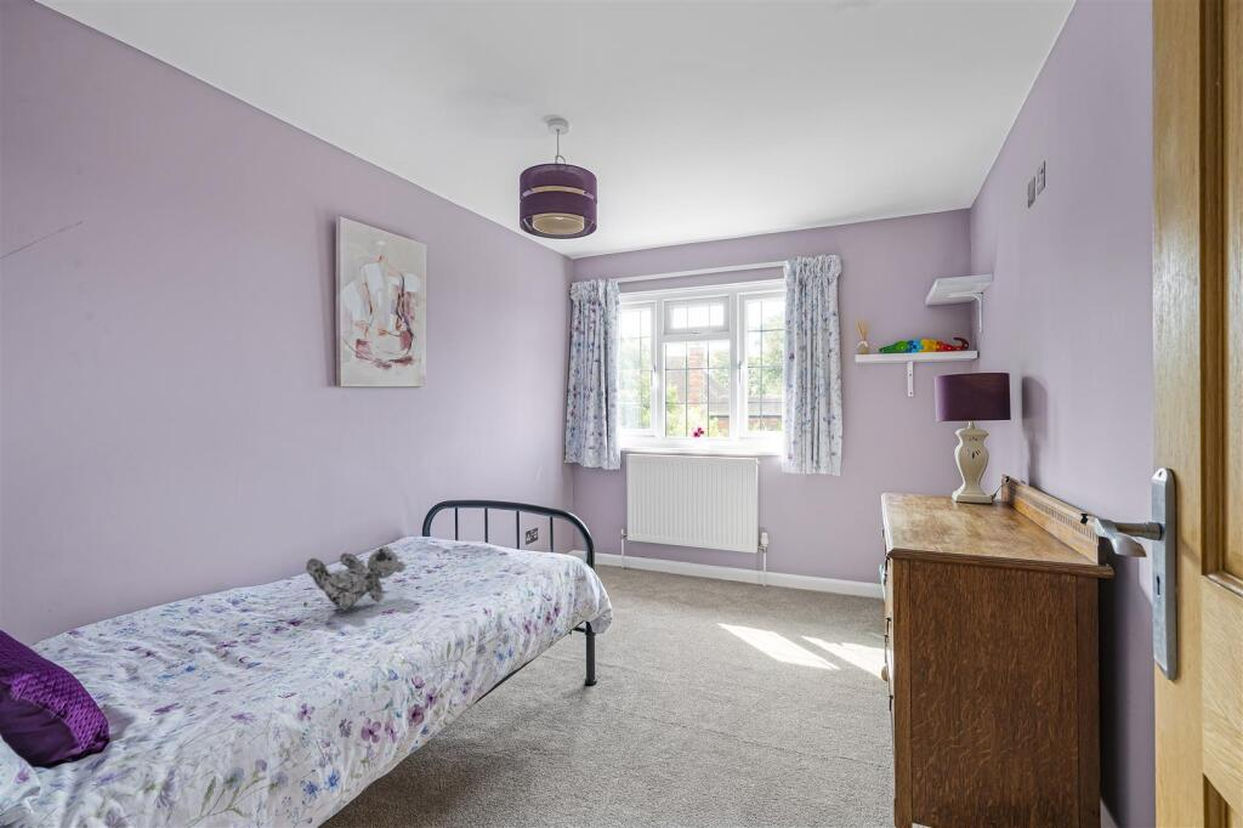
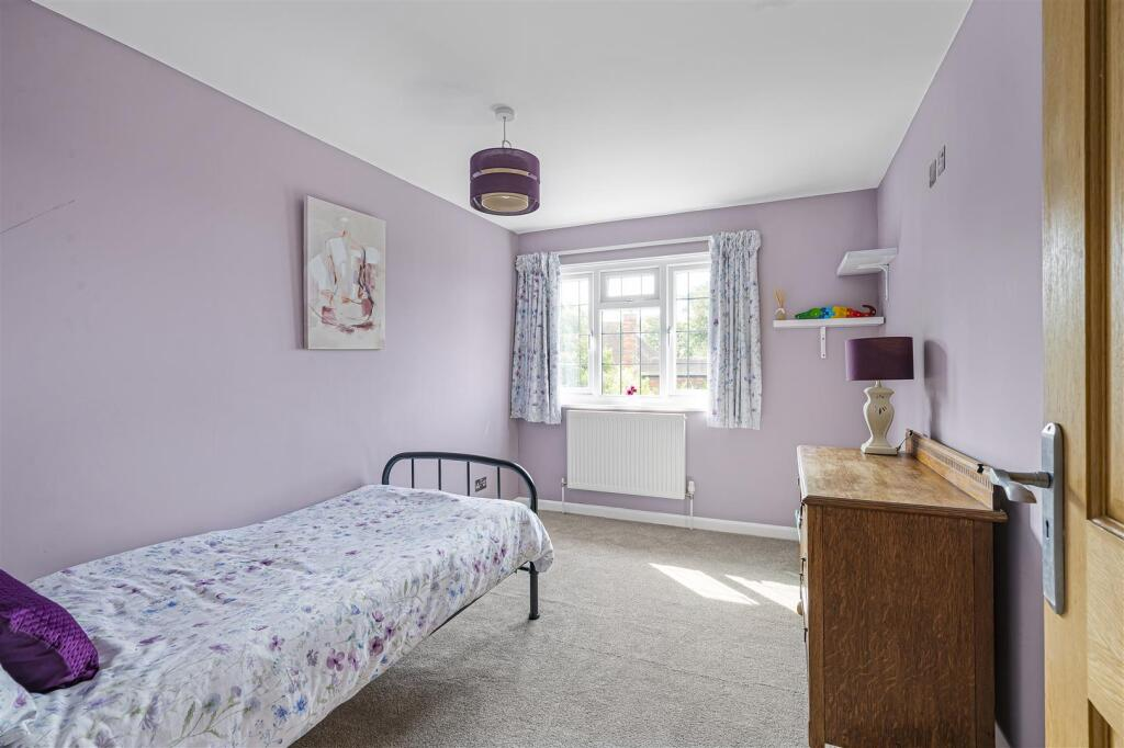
- teddy bear [305,545,408,609]
